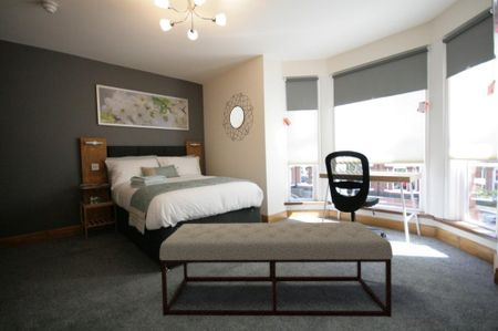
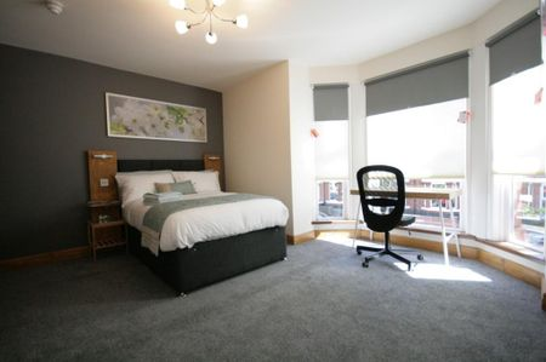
- bench [158,221,394,318]
- home mirror [221,92,255,142]
